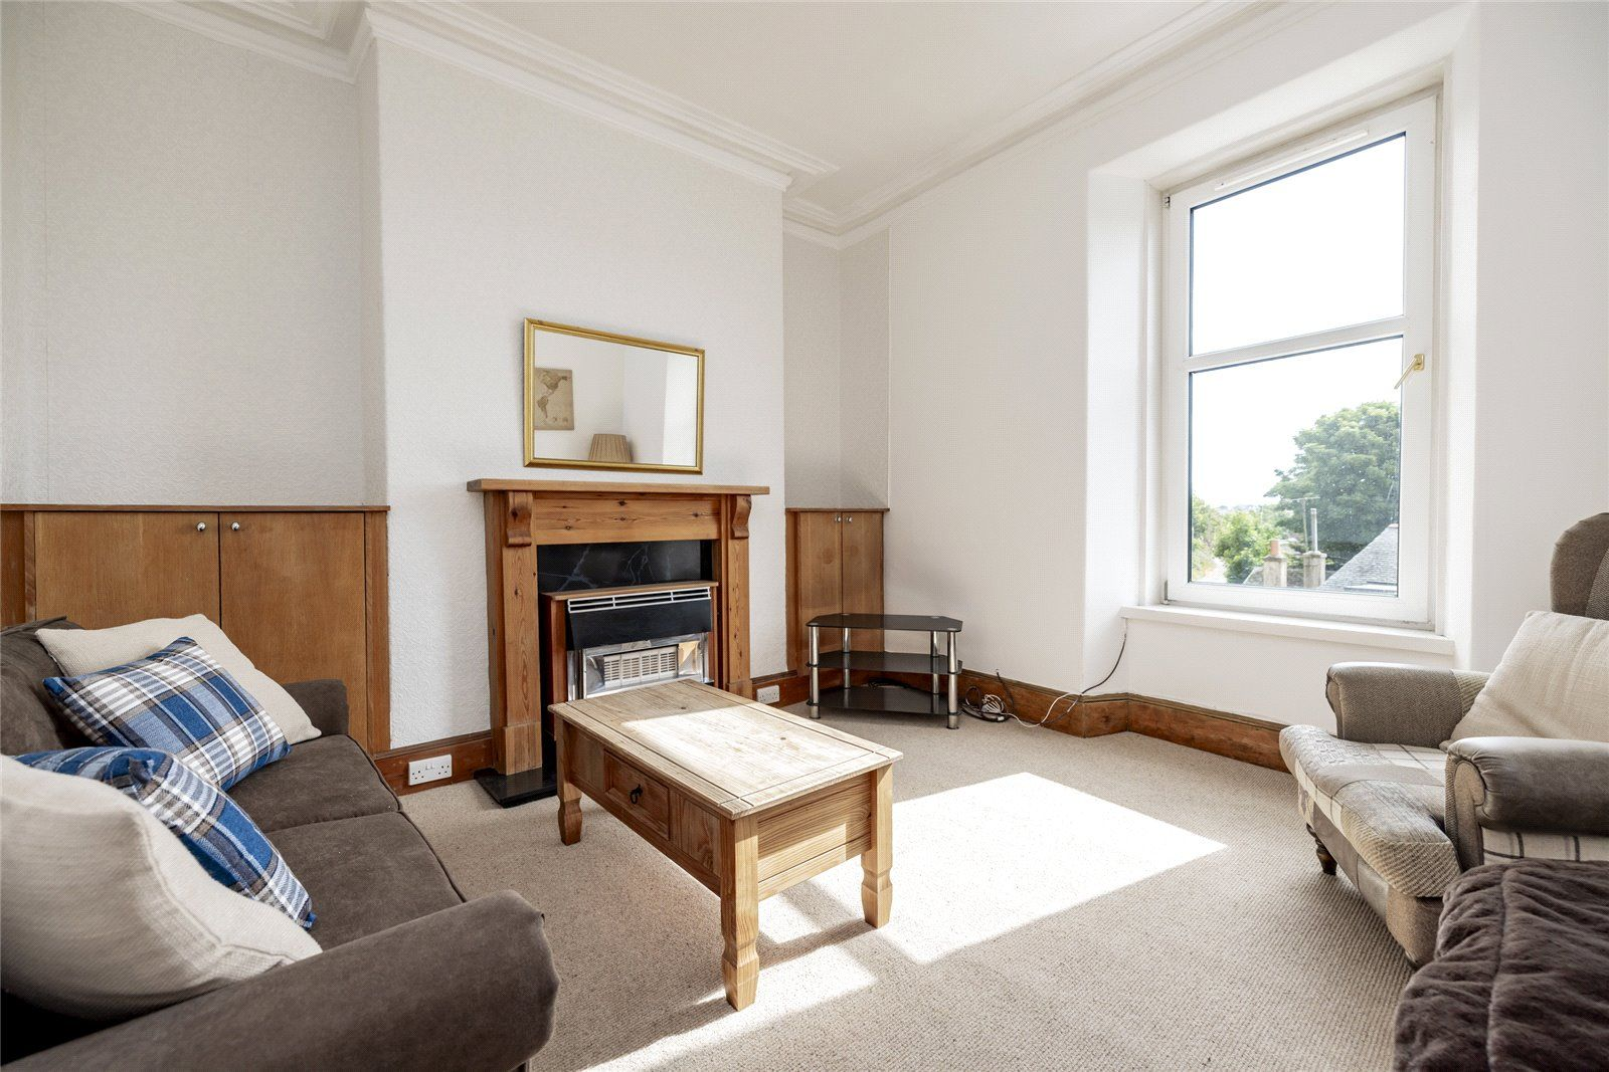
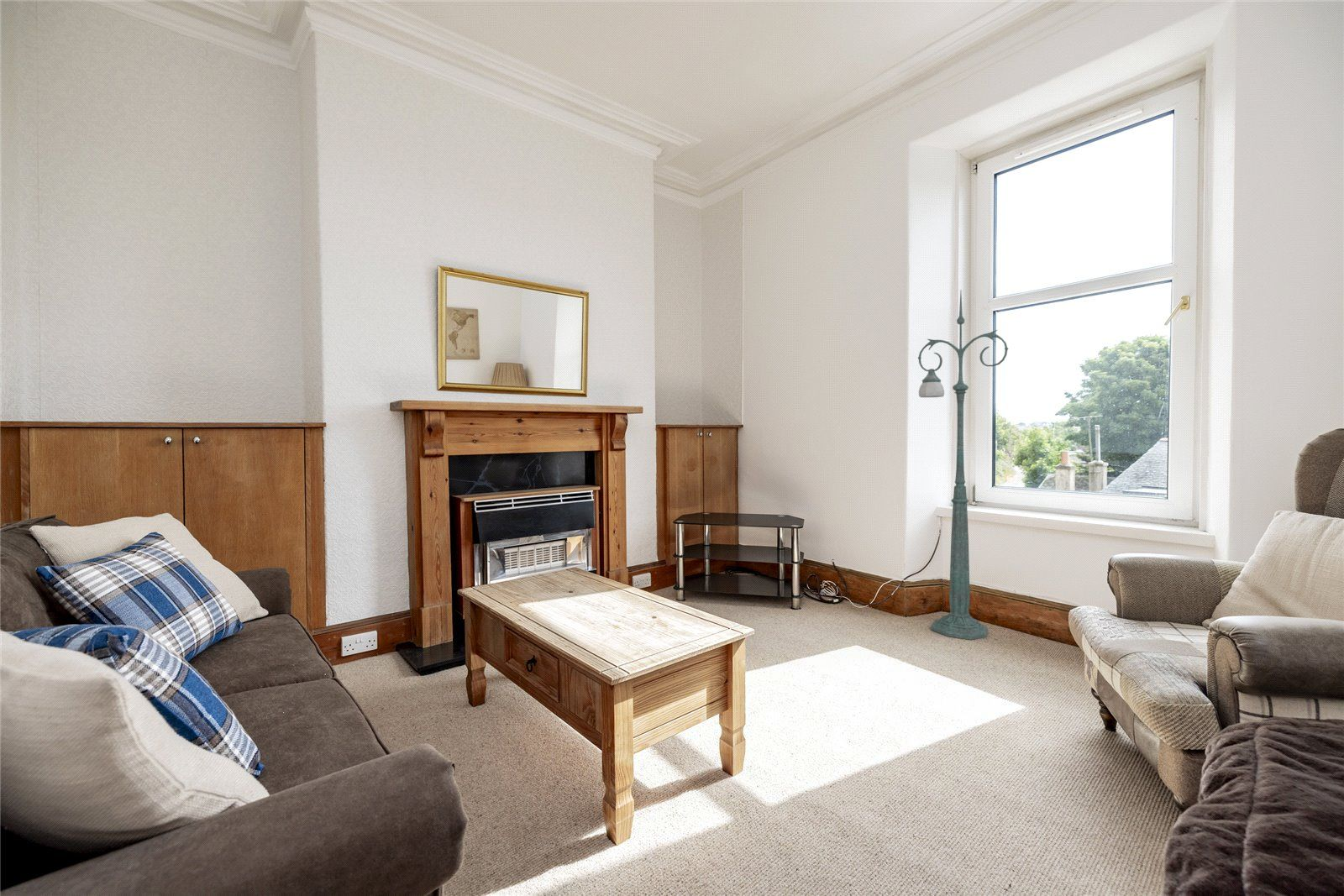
+ floor lamp [917,291,1009,641]
